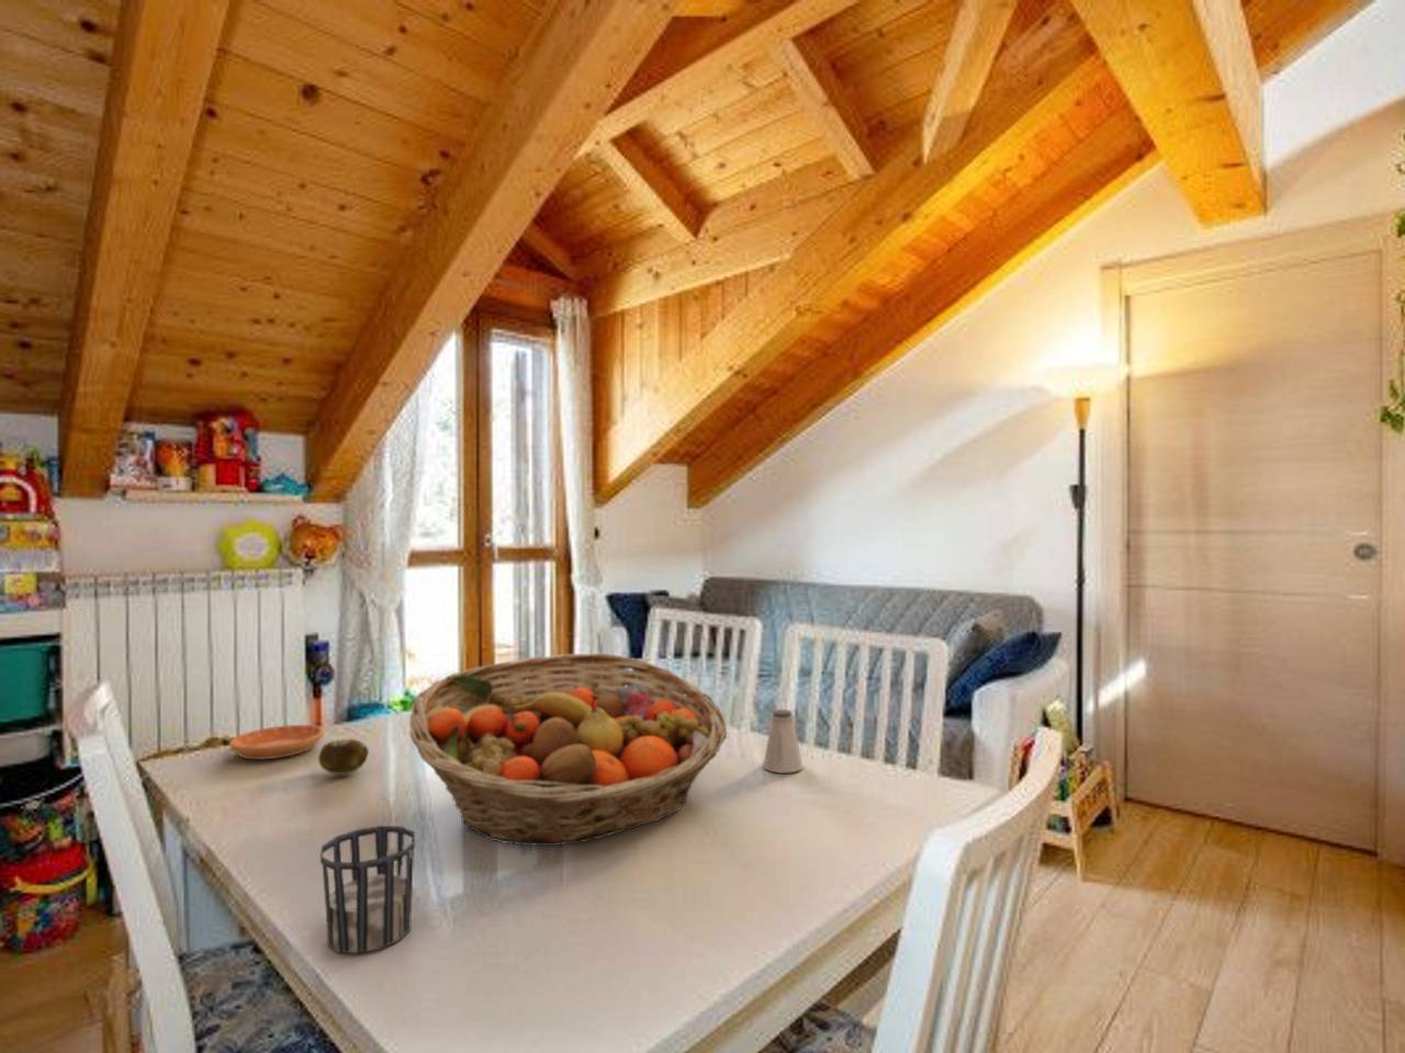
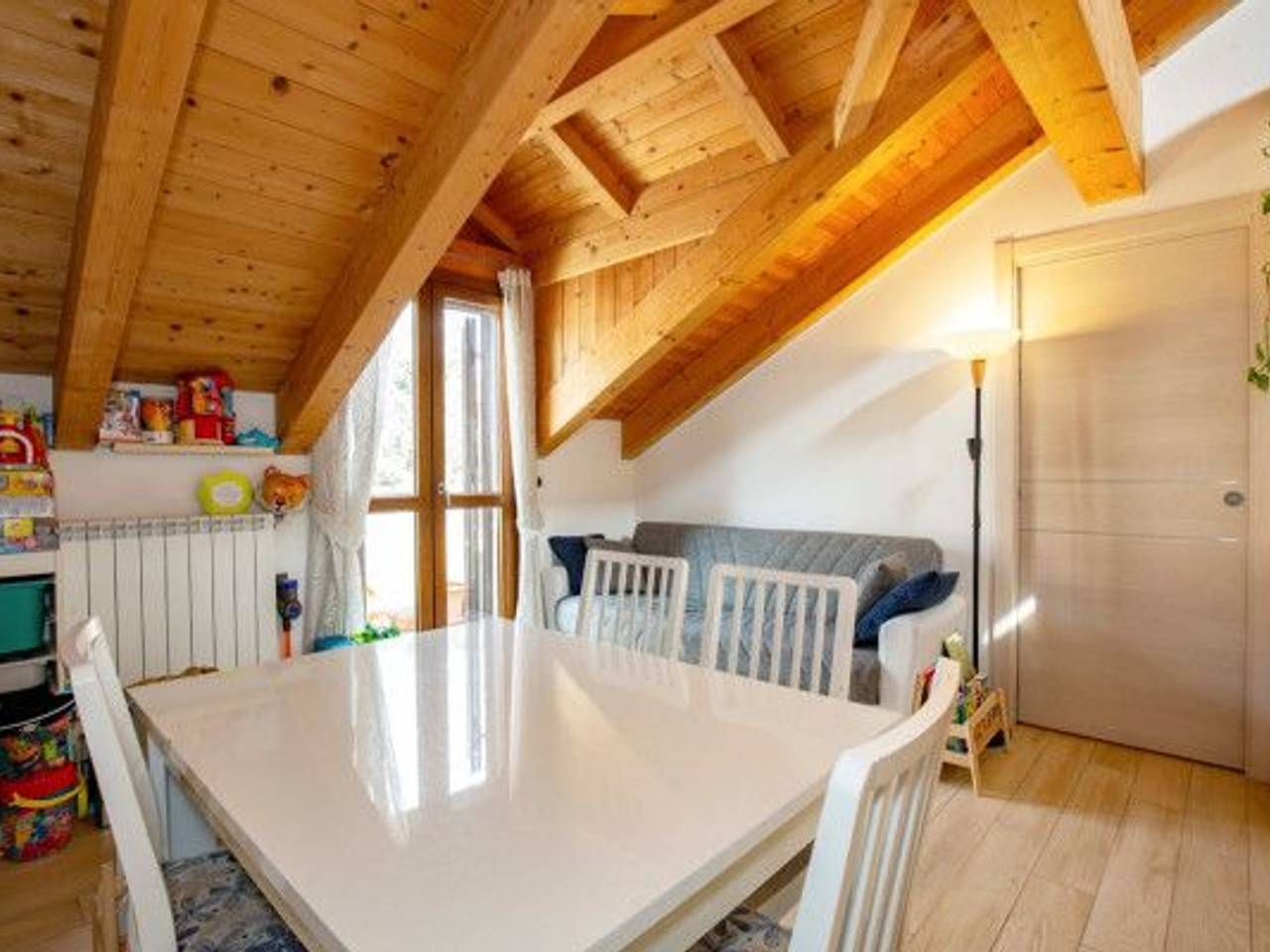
- saucer [228,723,325,760]
- fruit basket [408,653,728,847]
- fruit [318,738,370,775]
- cup [320,825,416,955]
- saltshaker [762,709,804,774]
